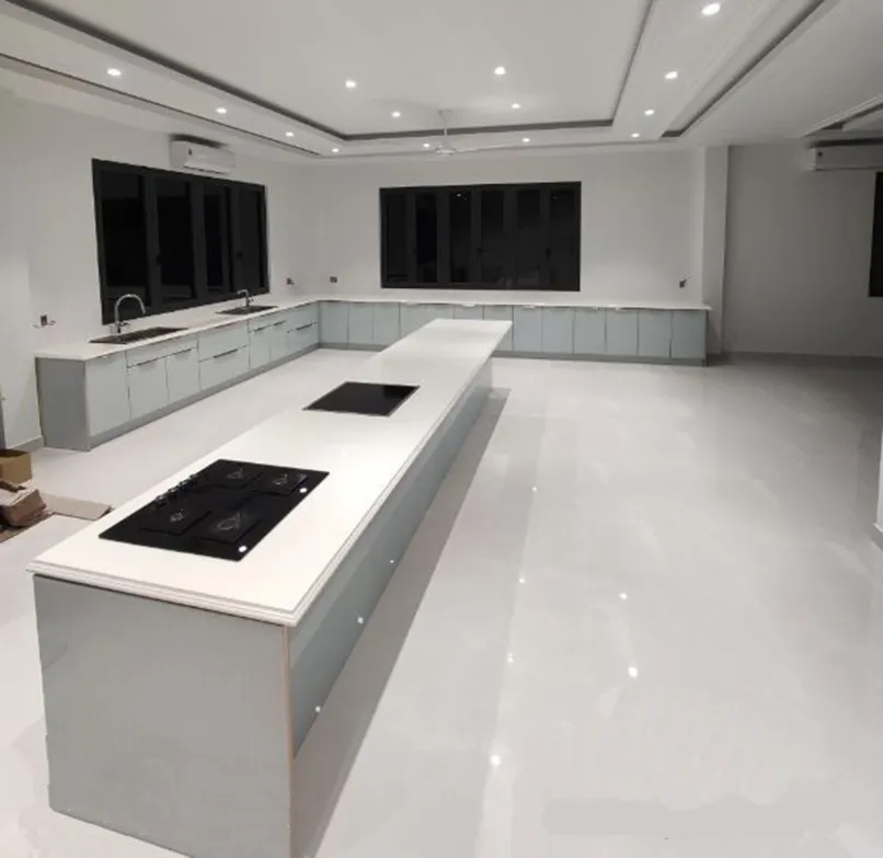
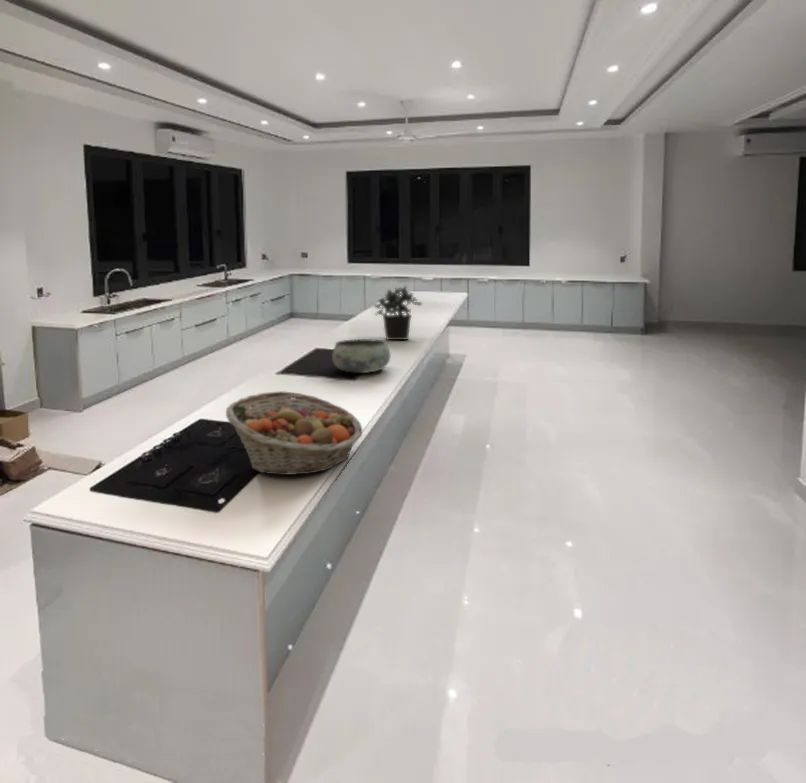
+ fruit basket [225,390,363,476]
+ potted plant [373,284,423,341]
+ bowl [331,338,391,374]
